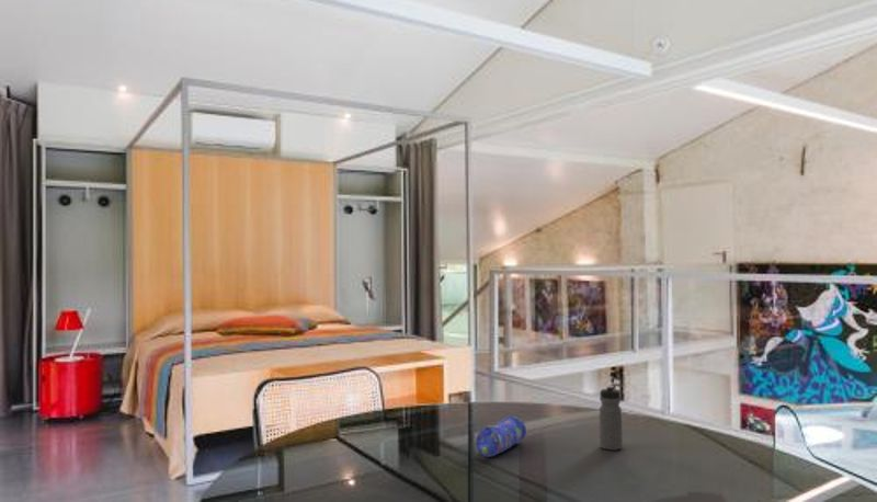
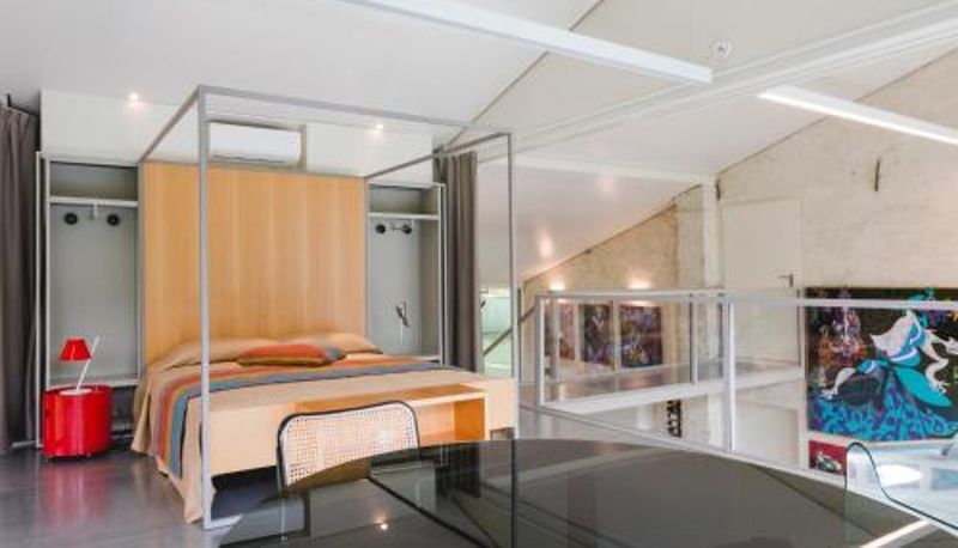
- pencil case [475,414,527,458]
- water bottle [599,385,624,452]
